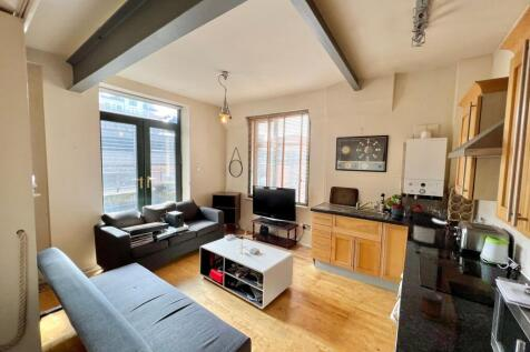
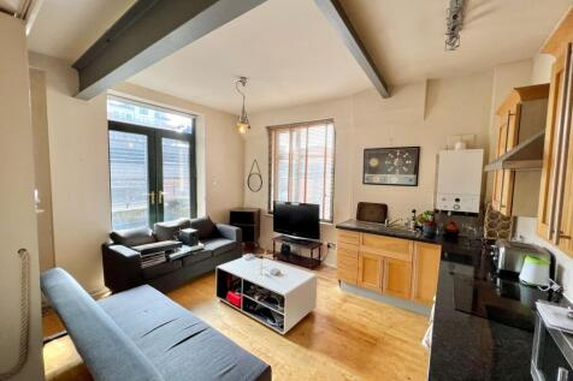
- coffee maker [411,210,449,249]
- mug [419,286,443,323]
